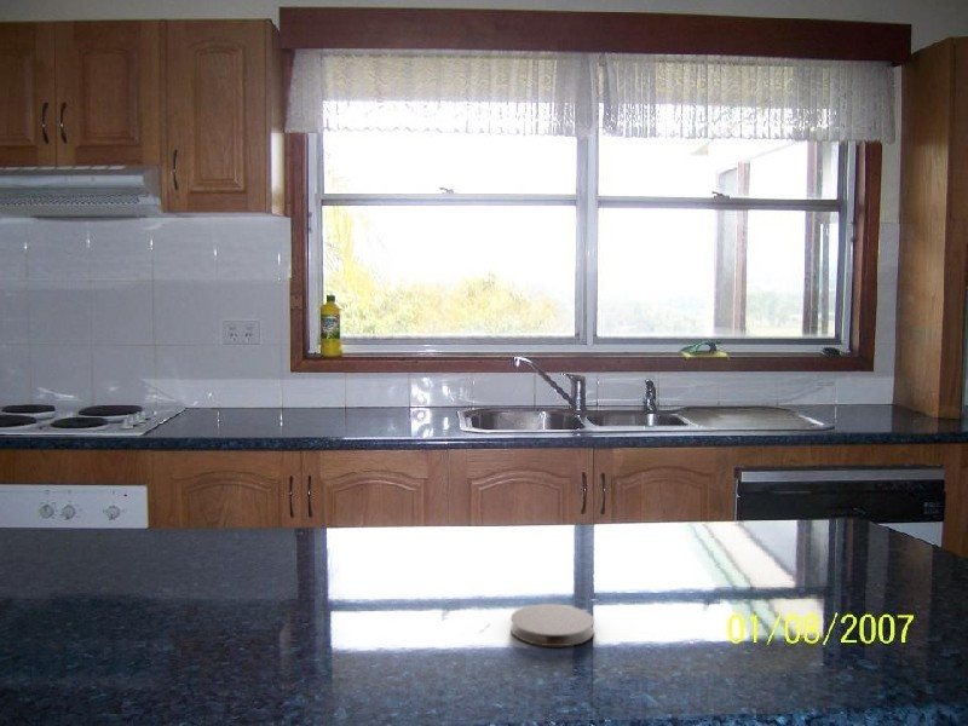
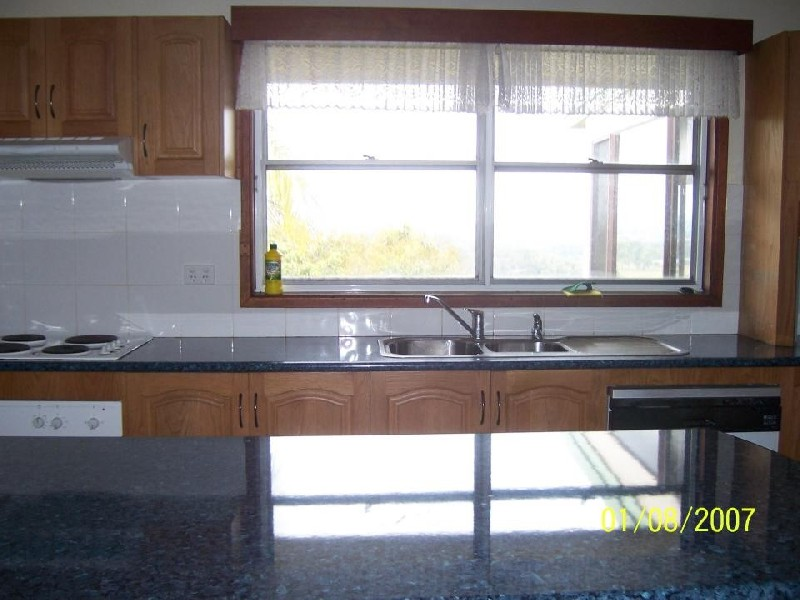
- coaster [509,603,595,647]
